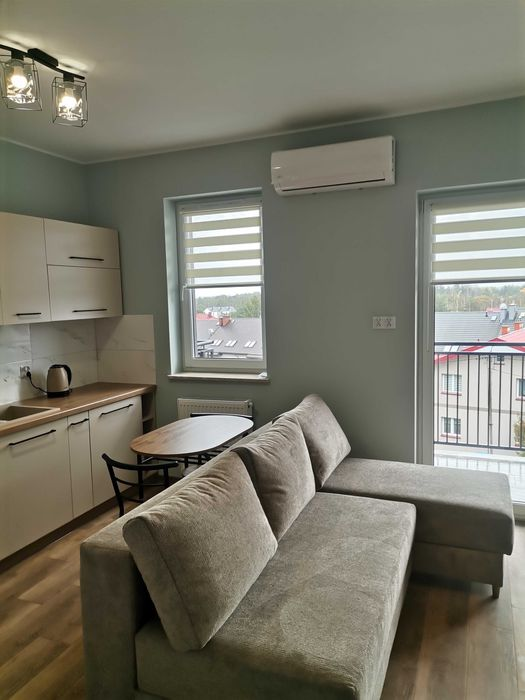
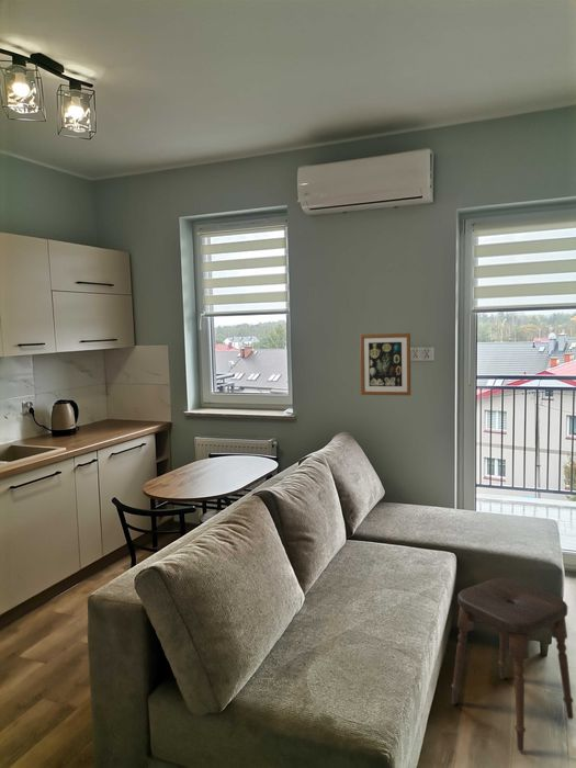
+ stool [450,577,575,752]
+ wall art [359,332,411,396]
